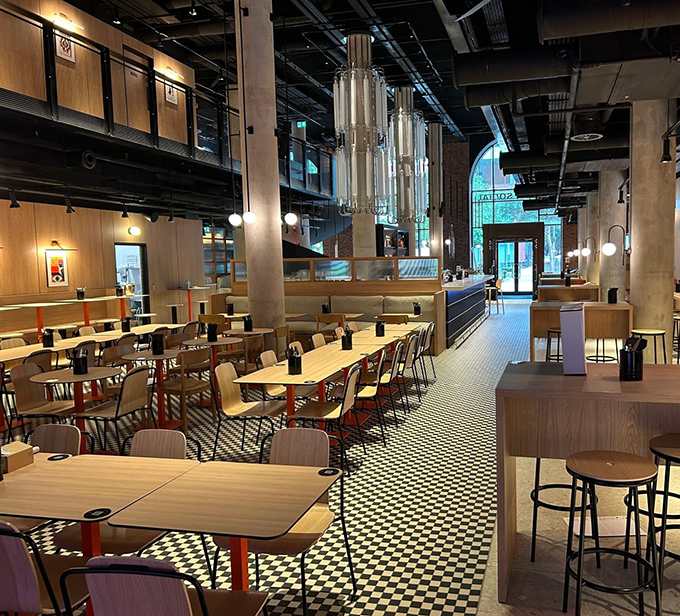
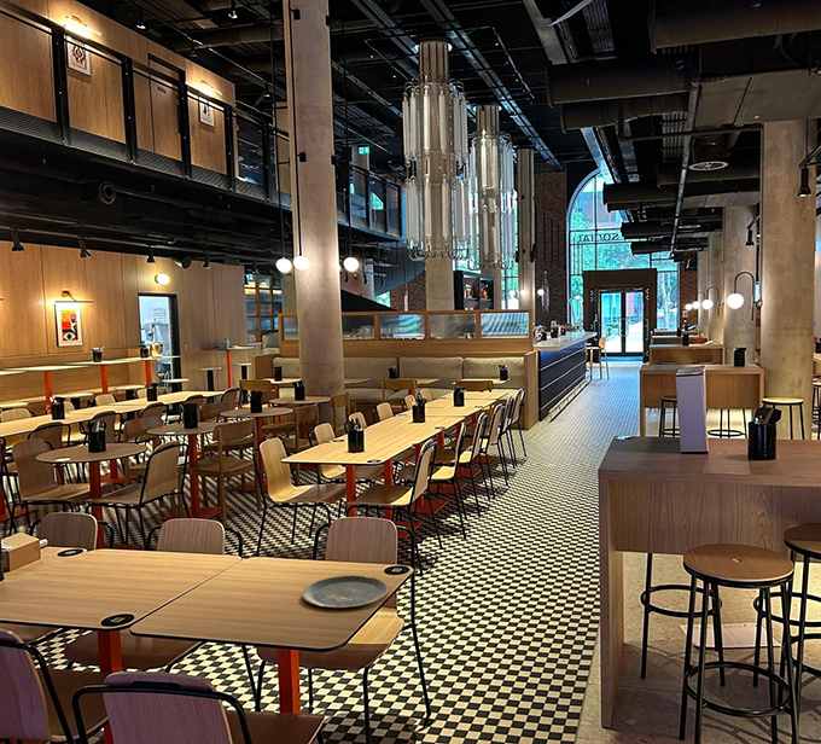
+ plate [301,574,390,609]
